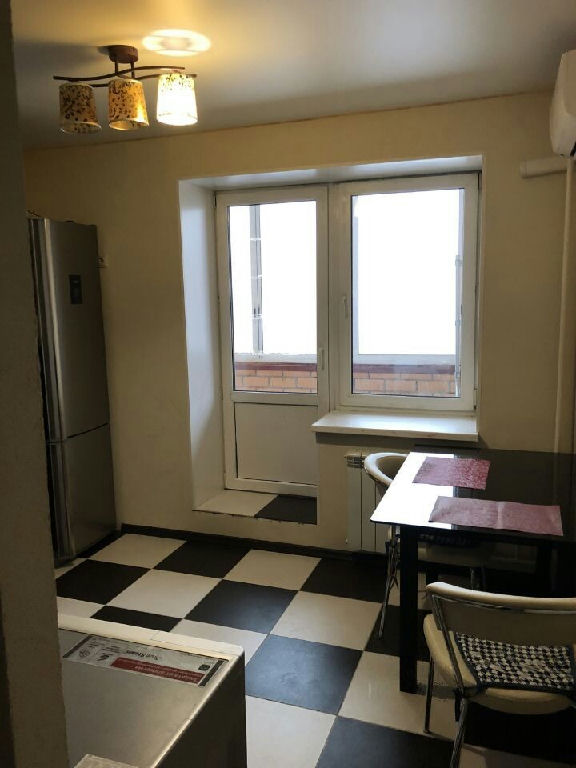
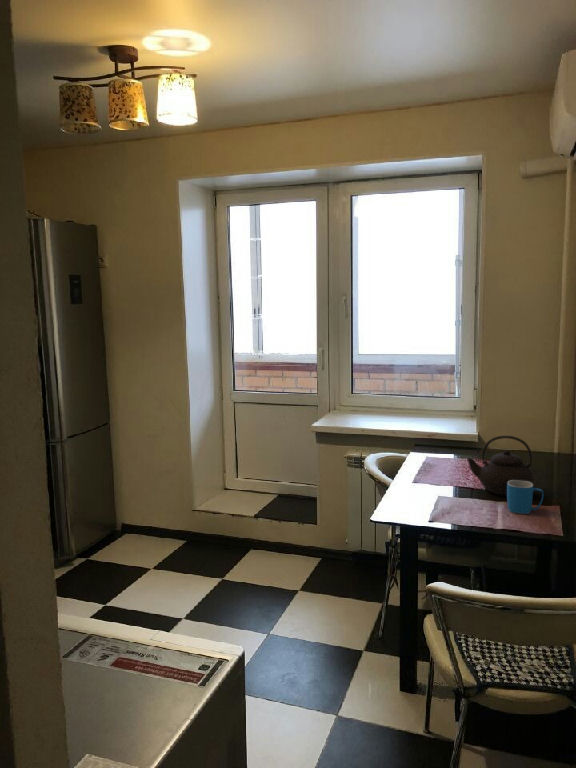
+ teapot [466,435,536,497]
+ mug [506,480,545,515]
